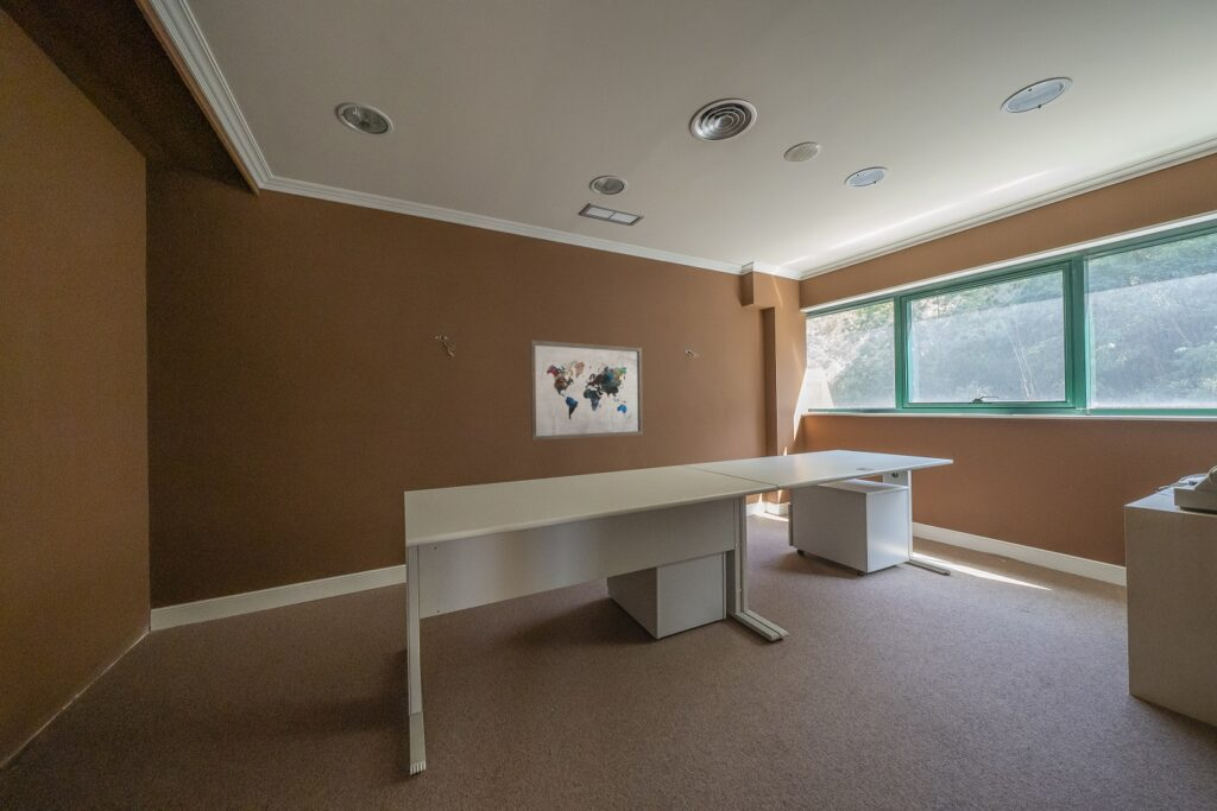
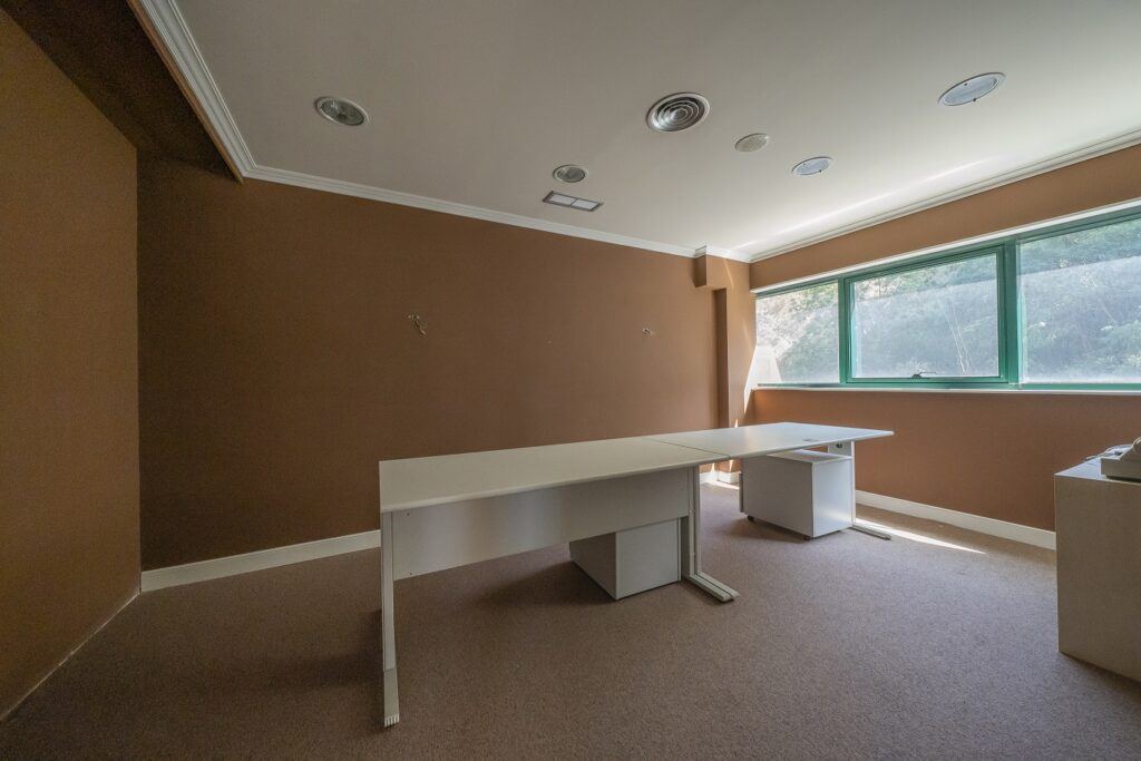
- wall art [529,340,644,442]
